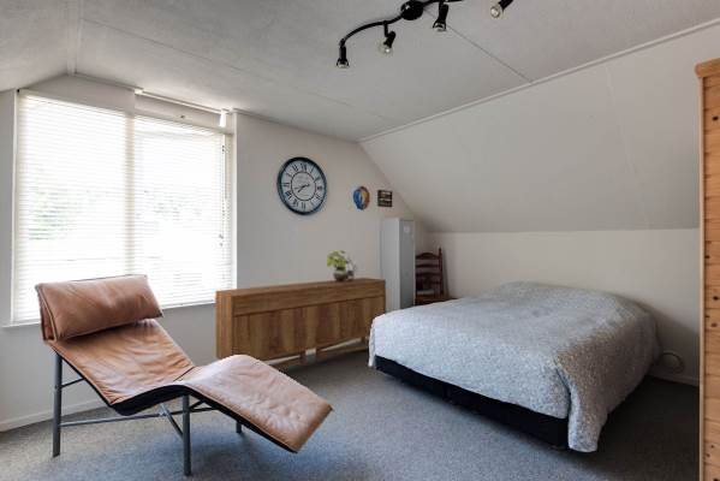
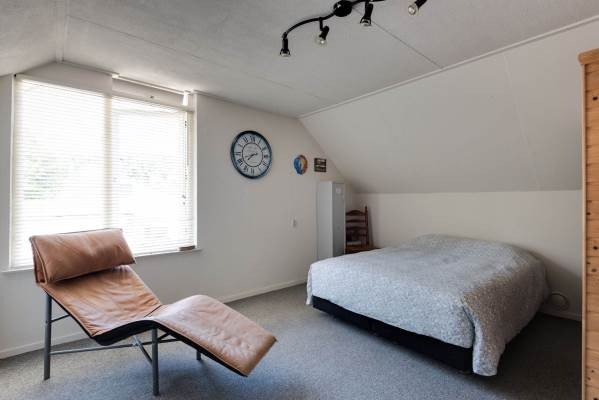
- sideboard [215,277,387,370]
- potted plant [326,249,356,283]
